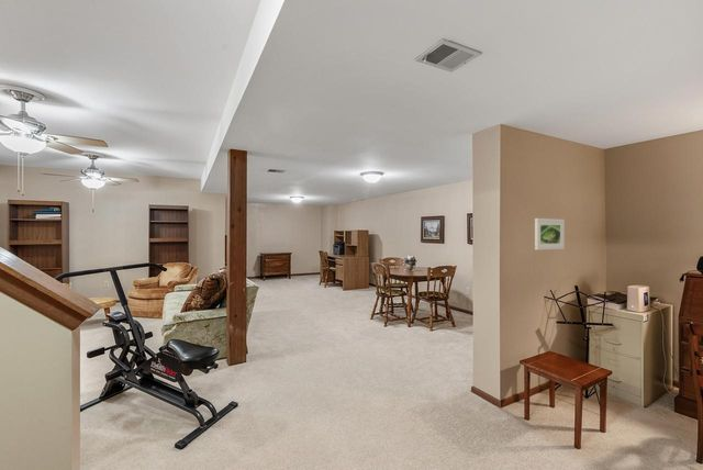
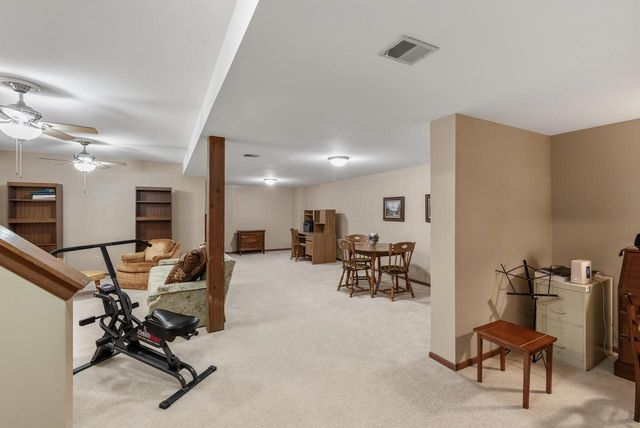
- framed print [534,217,566,251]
